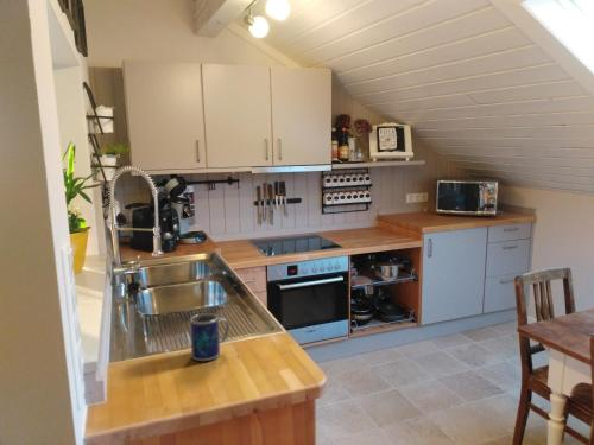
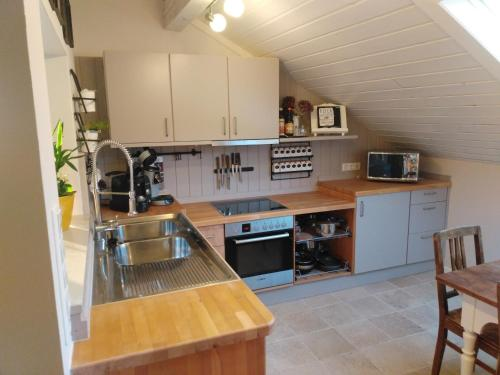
- mug [189,312,230,362]
